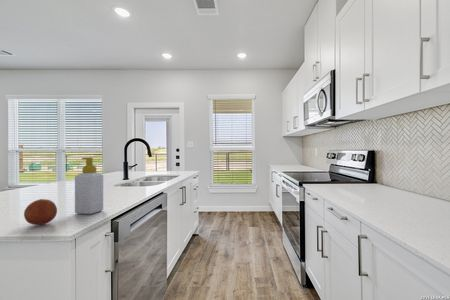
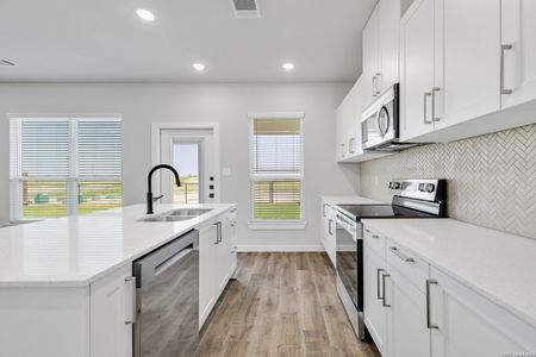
- soap bottle [74,157,104,215]
- fruit [23,198,58,226]
